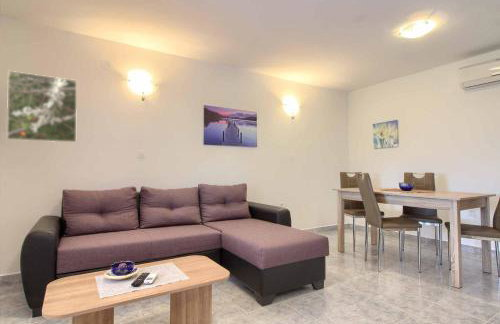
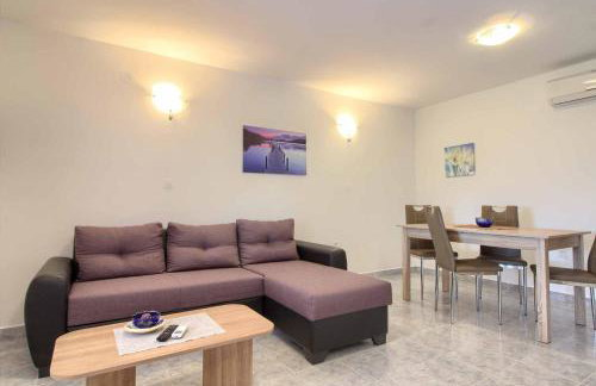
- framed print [6,70,78,143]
